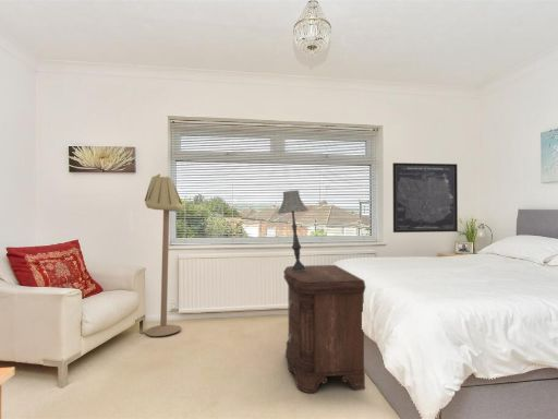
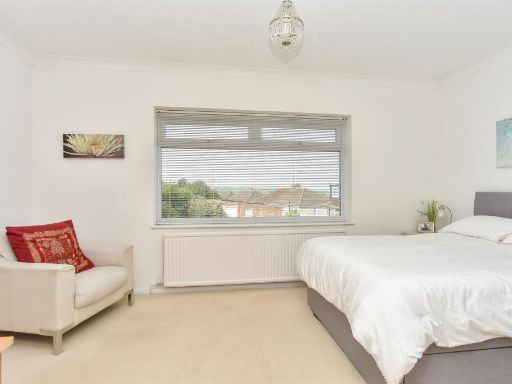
- nightstand [282,264,366,394]
- wall art [391,161,459,234]
- table lamp [277,189,310,271]
- floor lamp [144,173,184,337]
